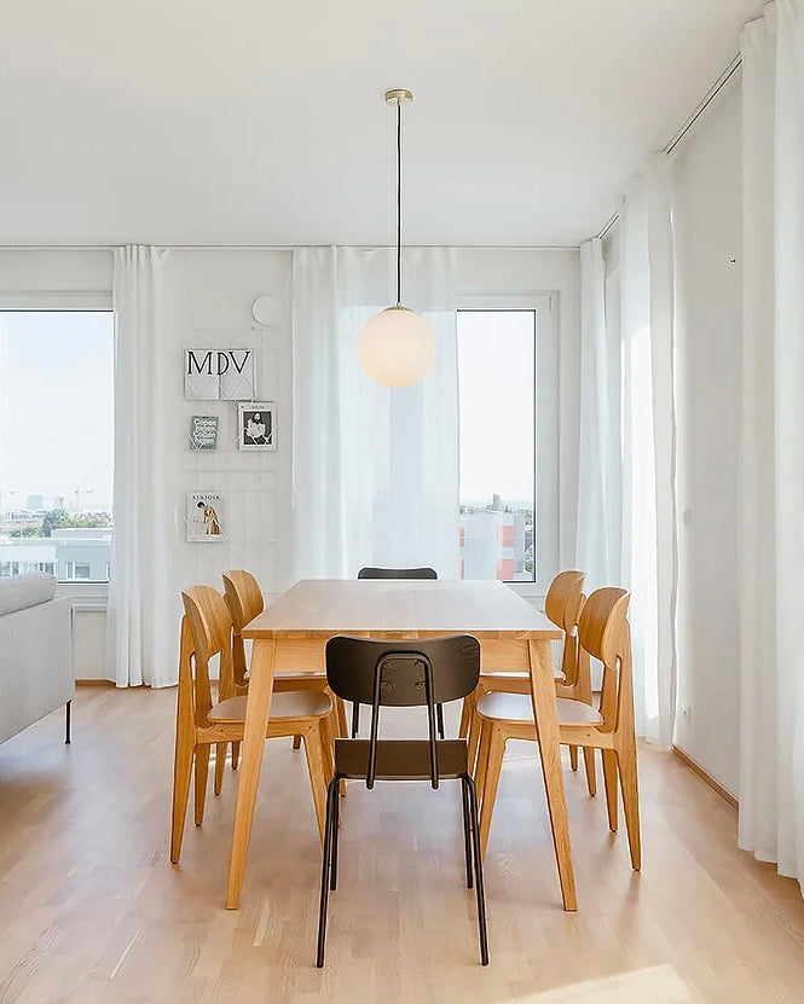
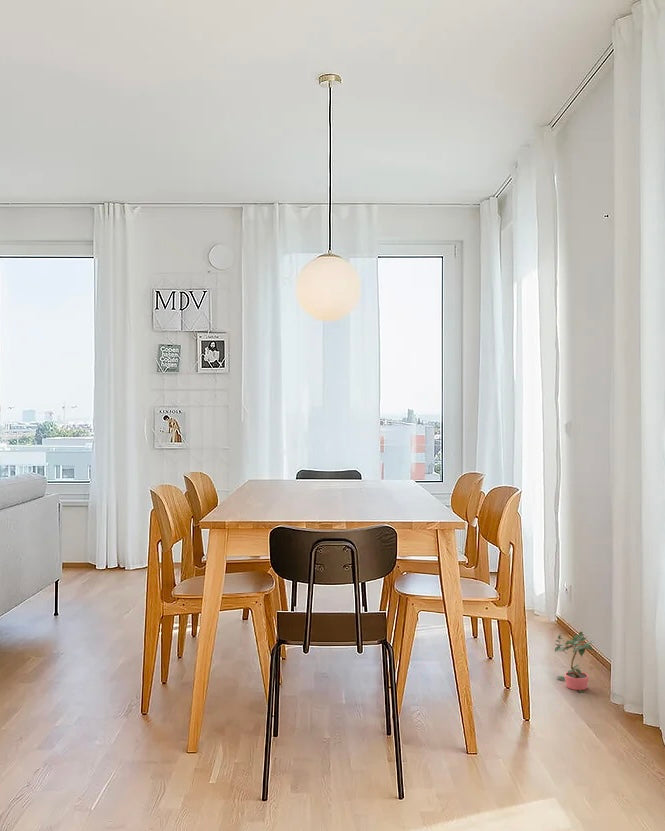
+ potted plant [554,631,594,694]
